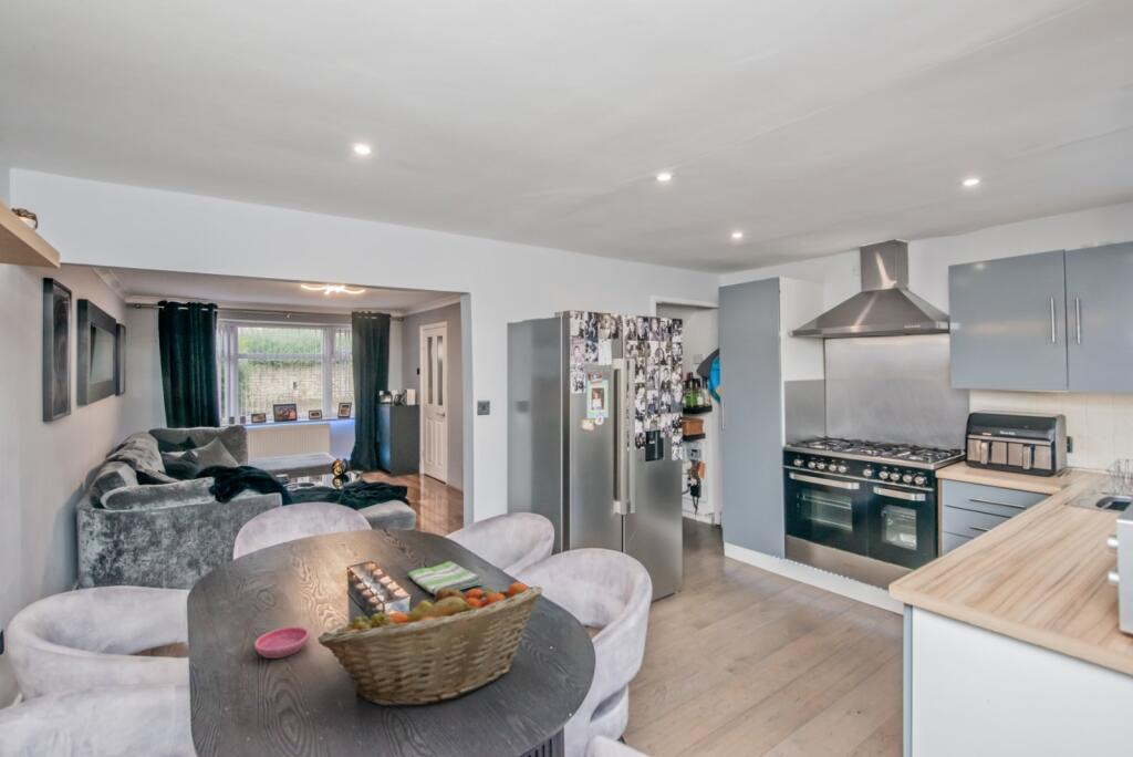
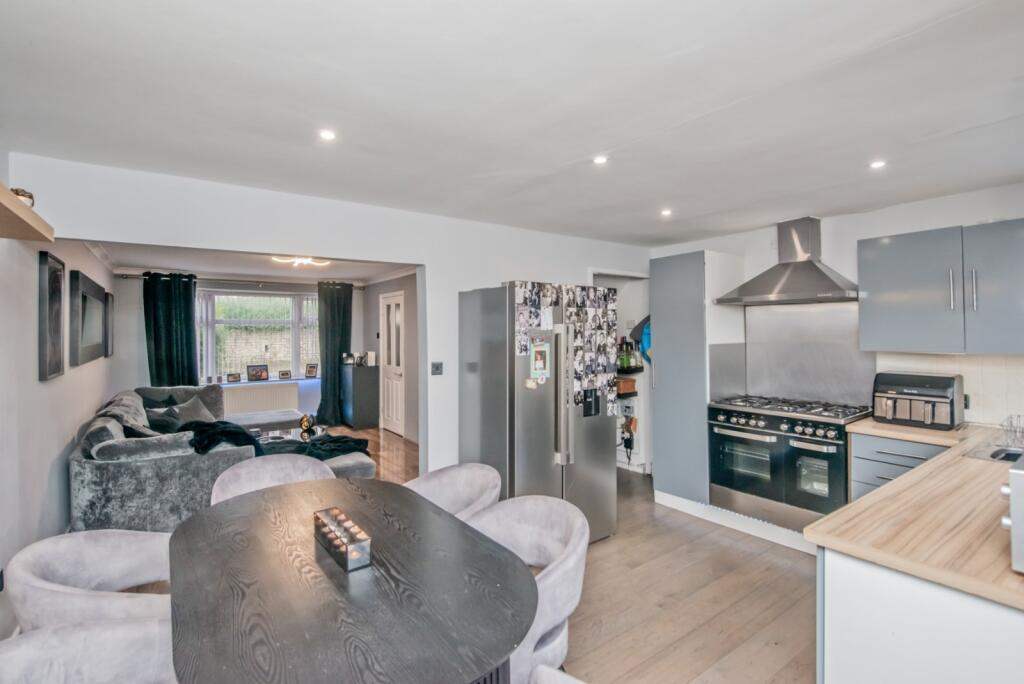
- dish towel [407,560,484,595]
- saucer [253,625,311,660]
- fruit basket [318,581,543,707]
